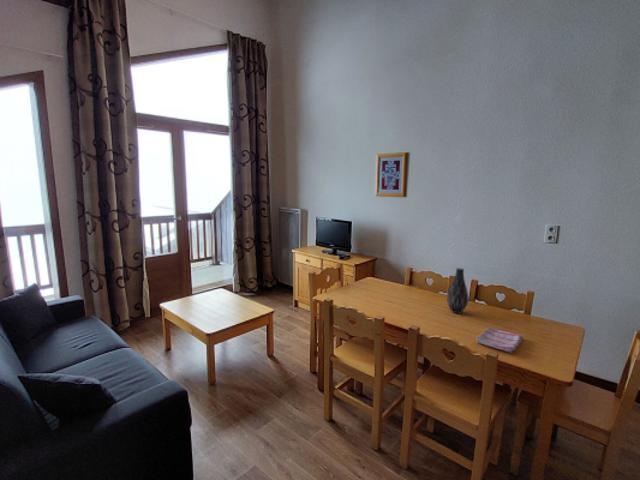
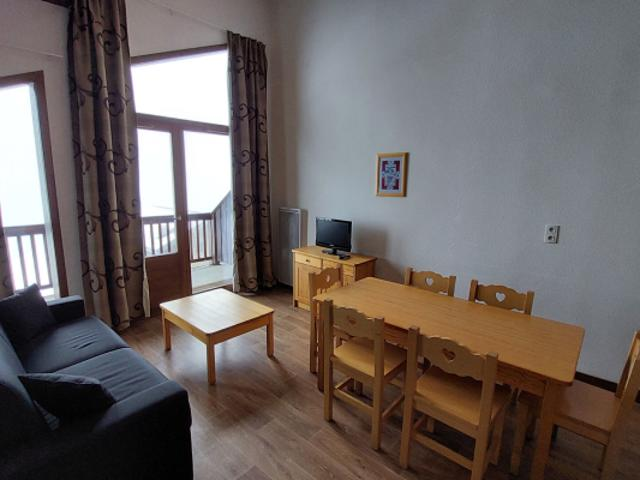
- vase [446,267,470,315]
- dish towel [475,326,524,354]
